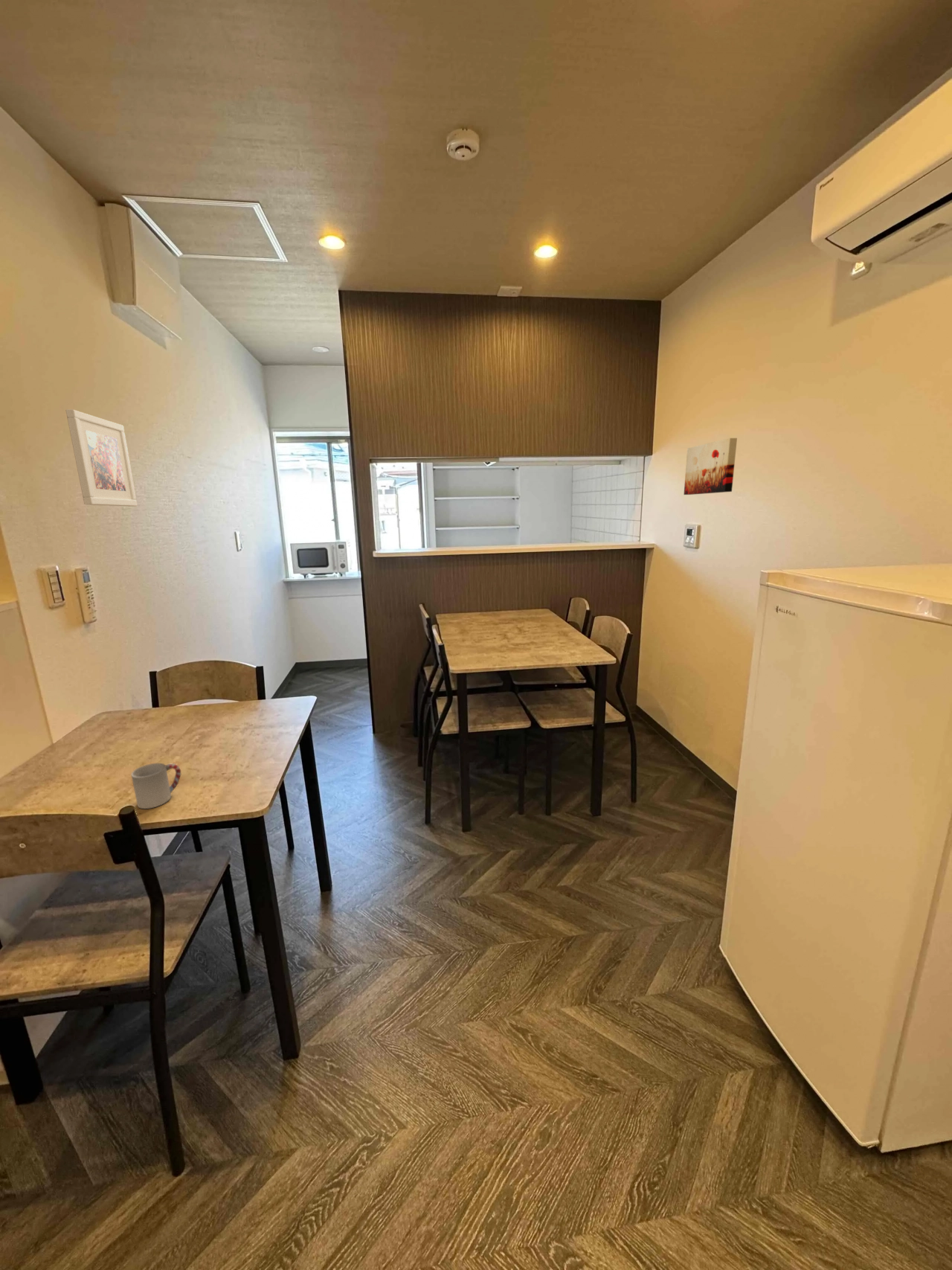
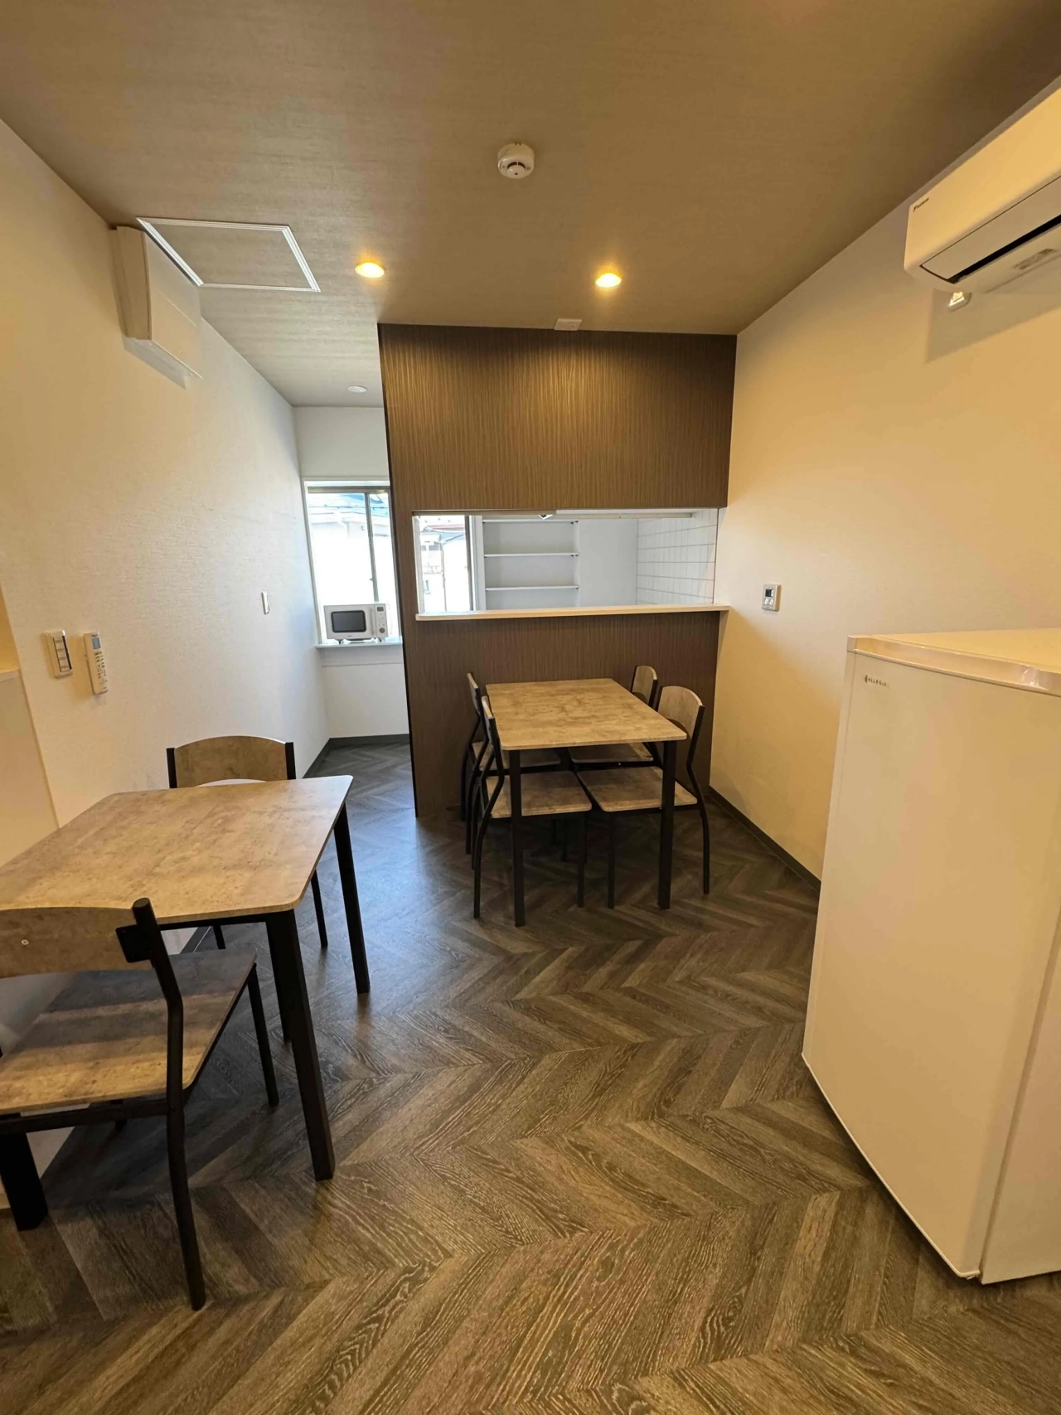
- wall art [683,437,738,496]
- cup [131,763,181,809]
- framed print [65,408,138,507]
